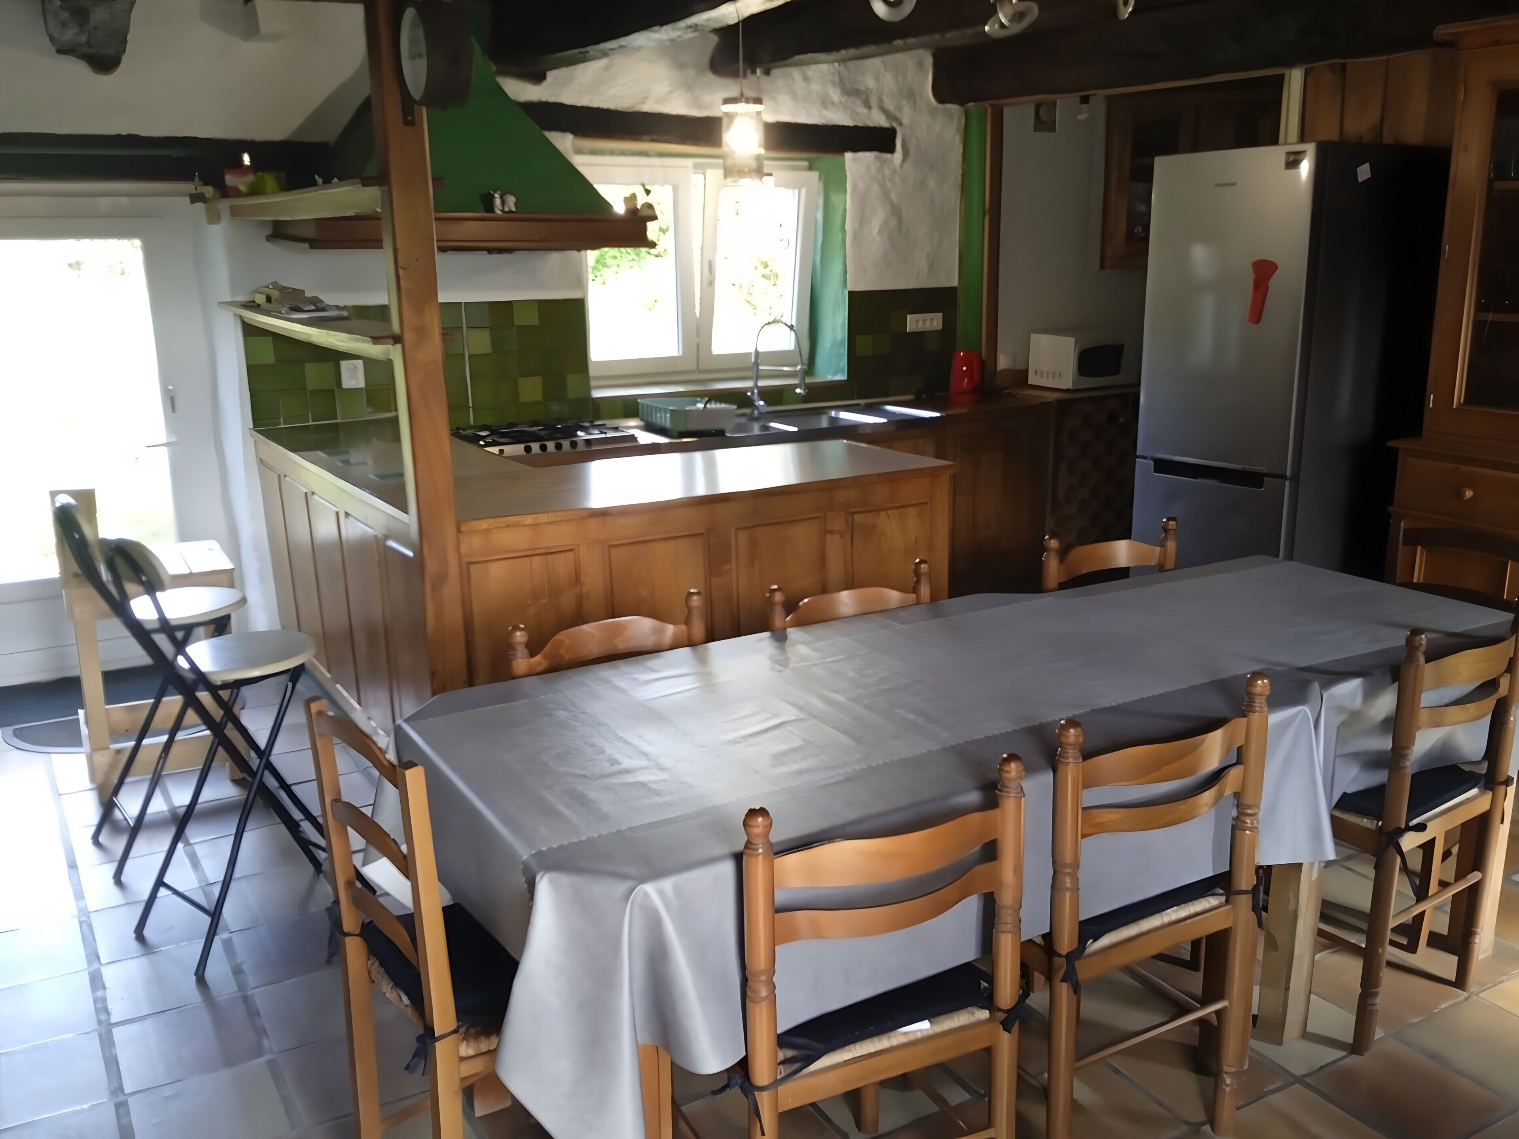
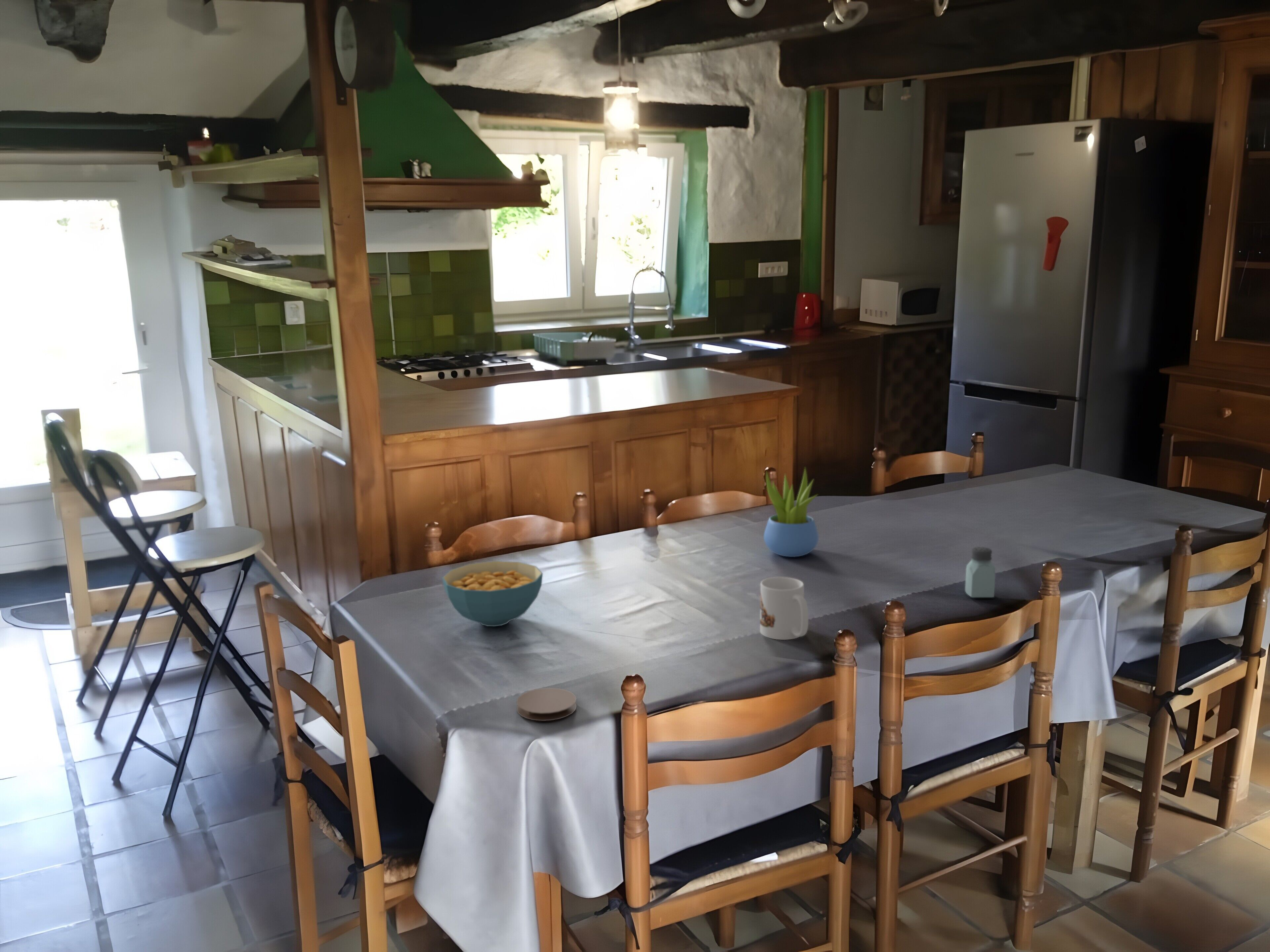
+ saltshaker [965,546,996,598]
+ coaster [516,687,577,721]
+ succulent plant [764,466,819,557]
+ mug [760,577,809,640]
+ cereal bowl [442,561,543,627]
